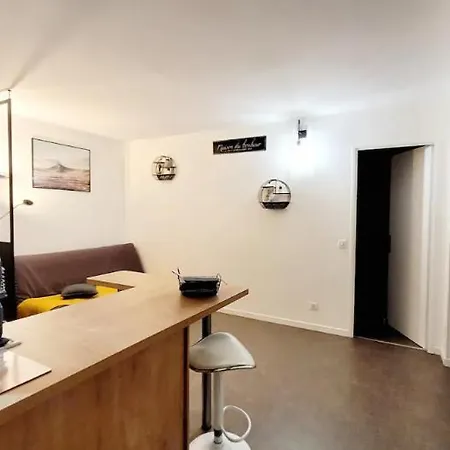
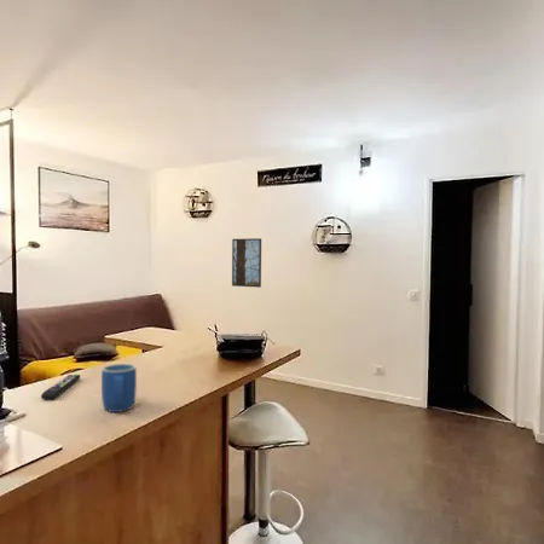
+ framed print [231,237,262,289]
+ mug [100,363,138,413]
+ remote control [40,374,81,400]
